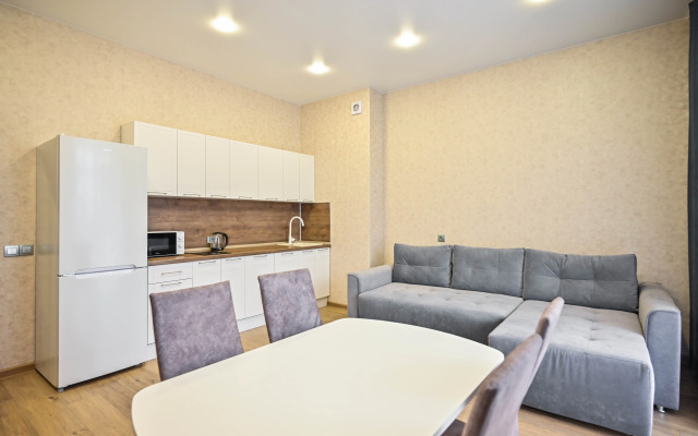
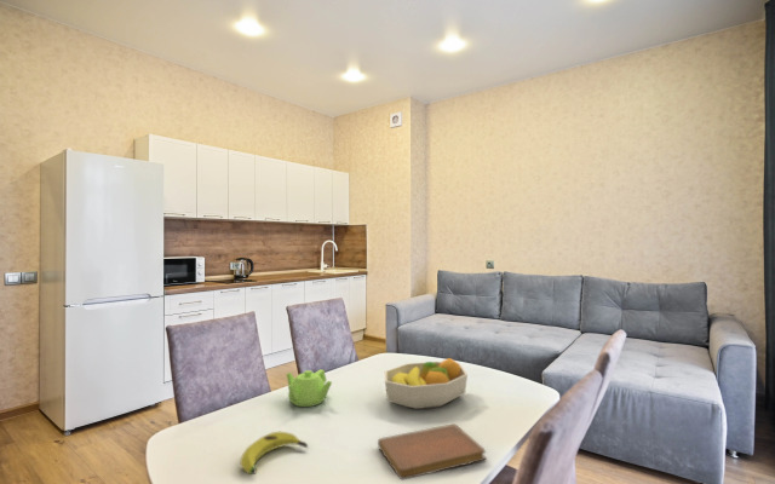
+ fruit bowl [384,357,469,410]
+ banana [239,431,309,476]
+ teapot [286,368,333,408]
+ notebook [377,422,487,480]
